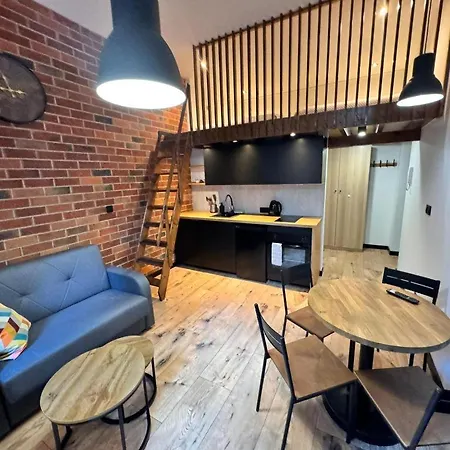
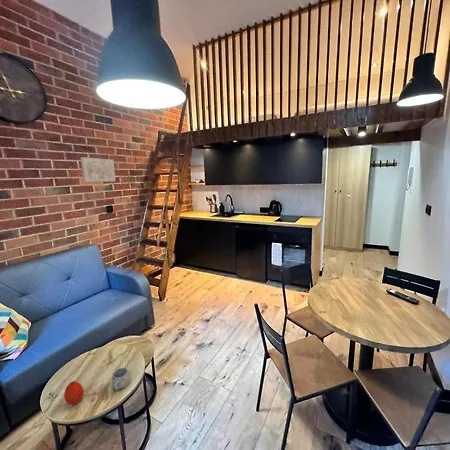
+ wall art [80,156,116,183]
+ apple [63,380,85,406]
+ mug [111,367,131,391]
